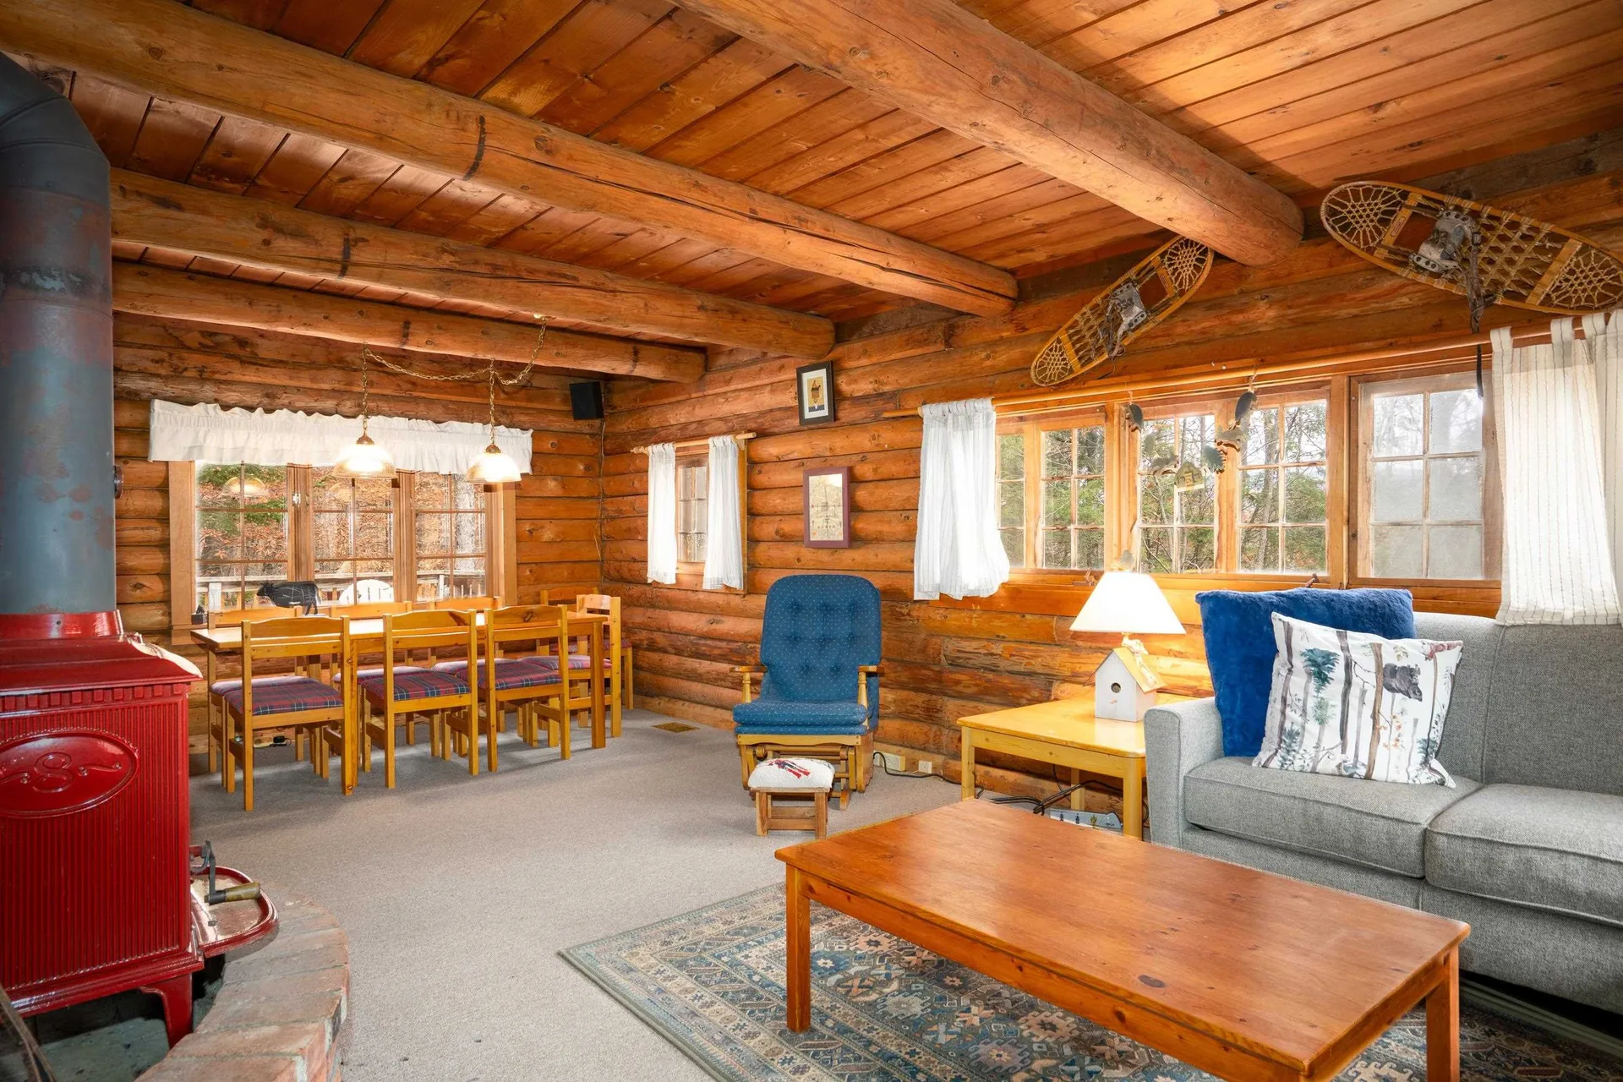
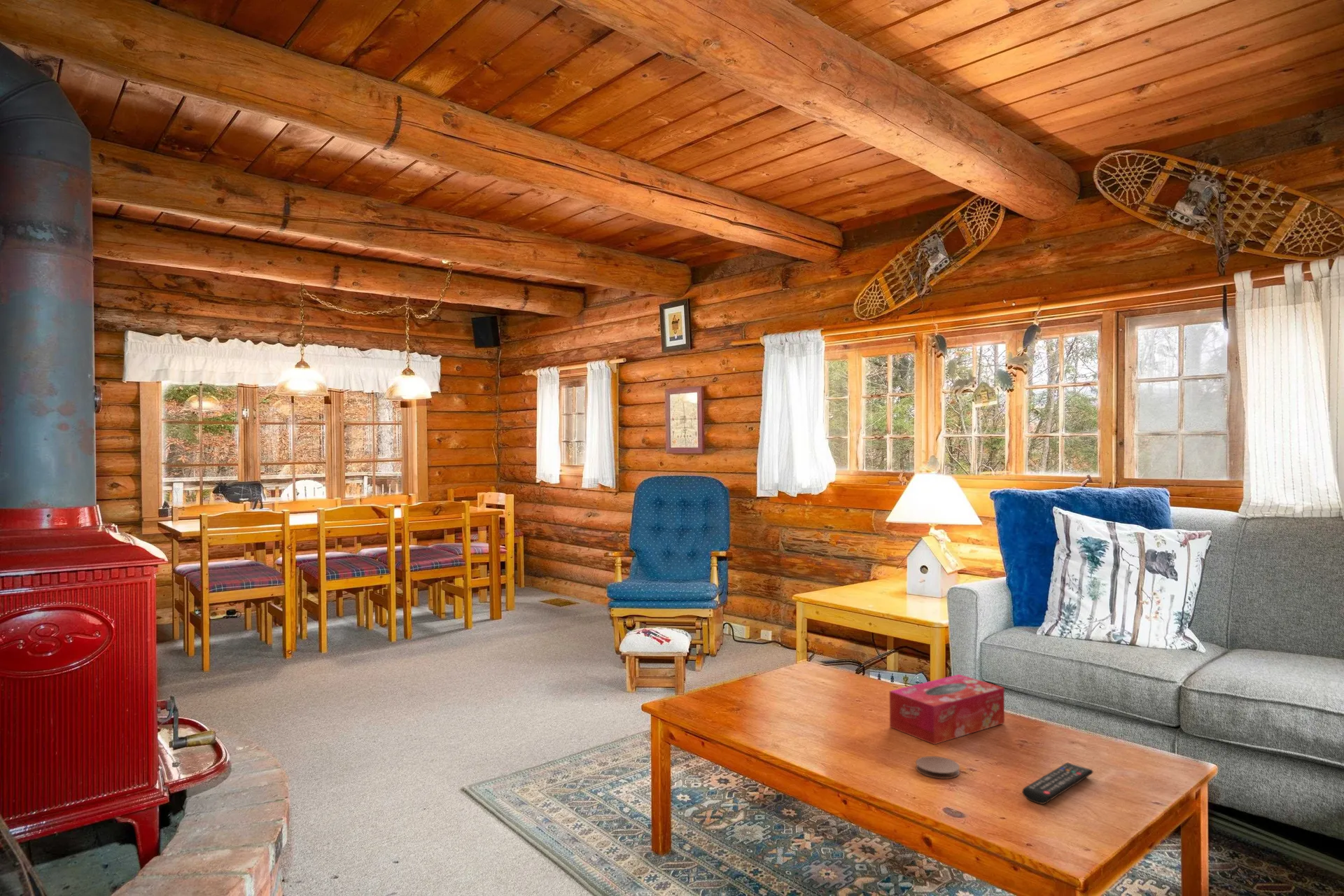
+ tissue box [889,673,1005,745]
+ remote control [1021,762,1093,805]
+ coaster [915,755,960,780]
